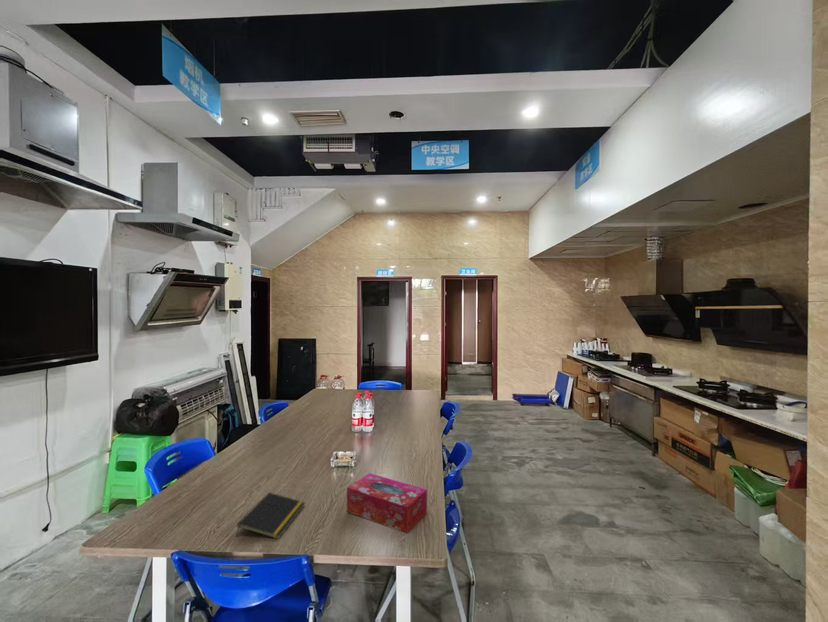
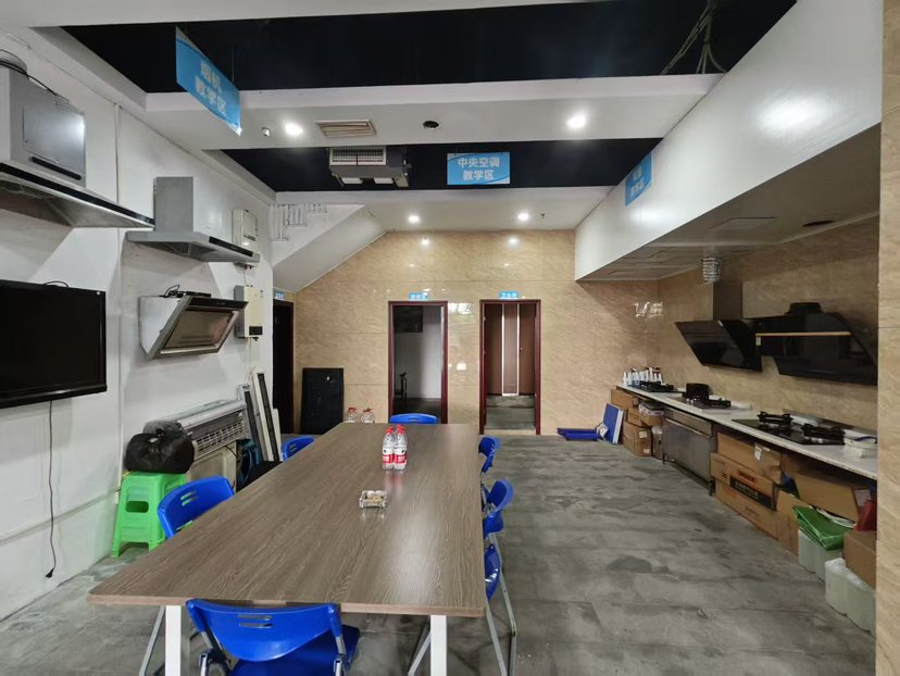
- notepad [235,491,306,540]
- tissue box [346,472,428,534]
